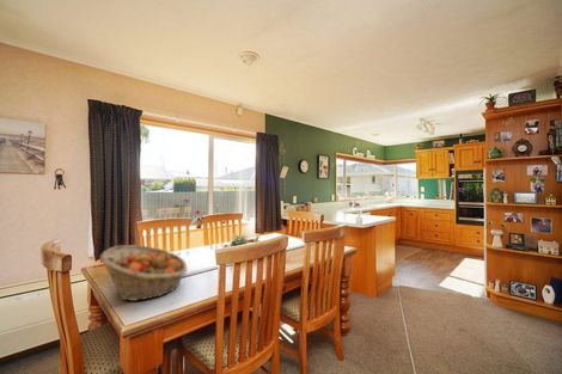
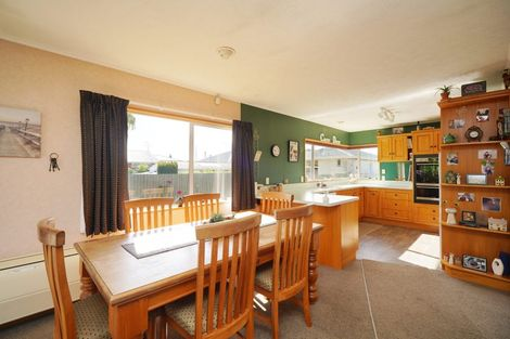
- fruit basket [99,244,189,302]
